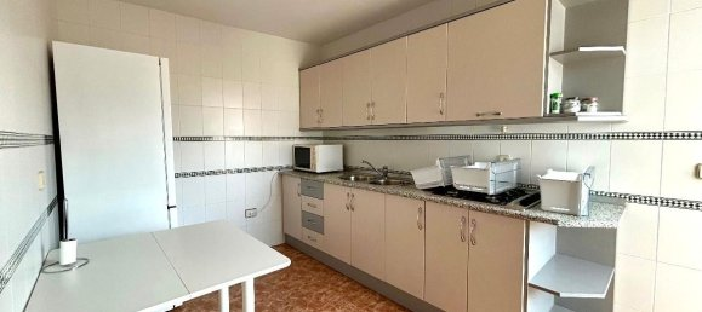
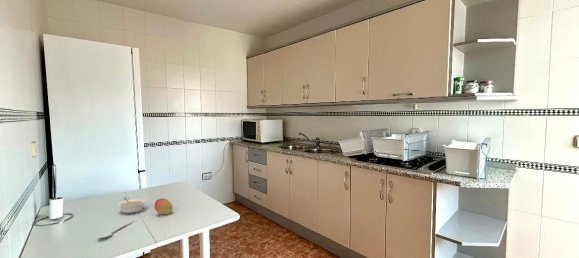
+ fruit [154,197,174,215]
+ legume [117,196,147,215]
+ spoon [96,220,136,239]
